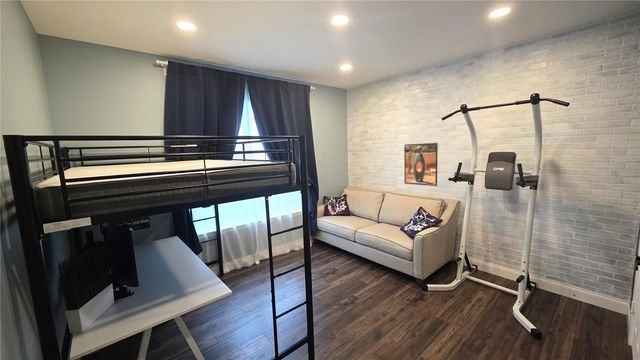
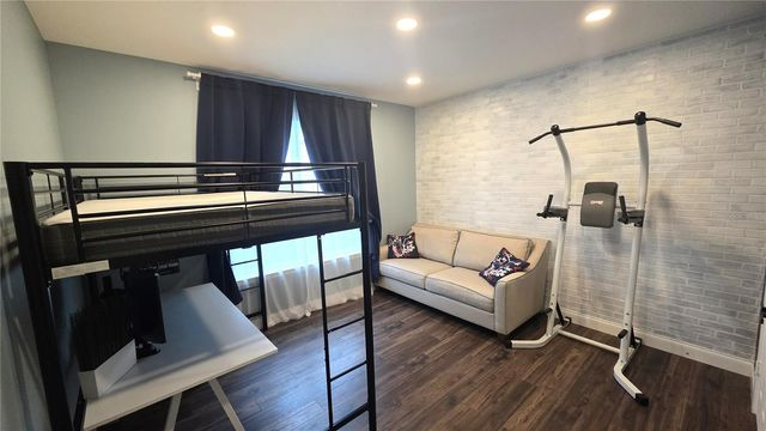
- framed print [403,142,439,187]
